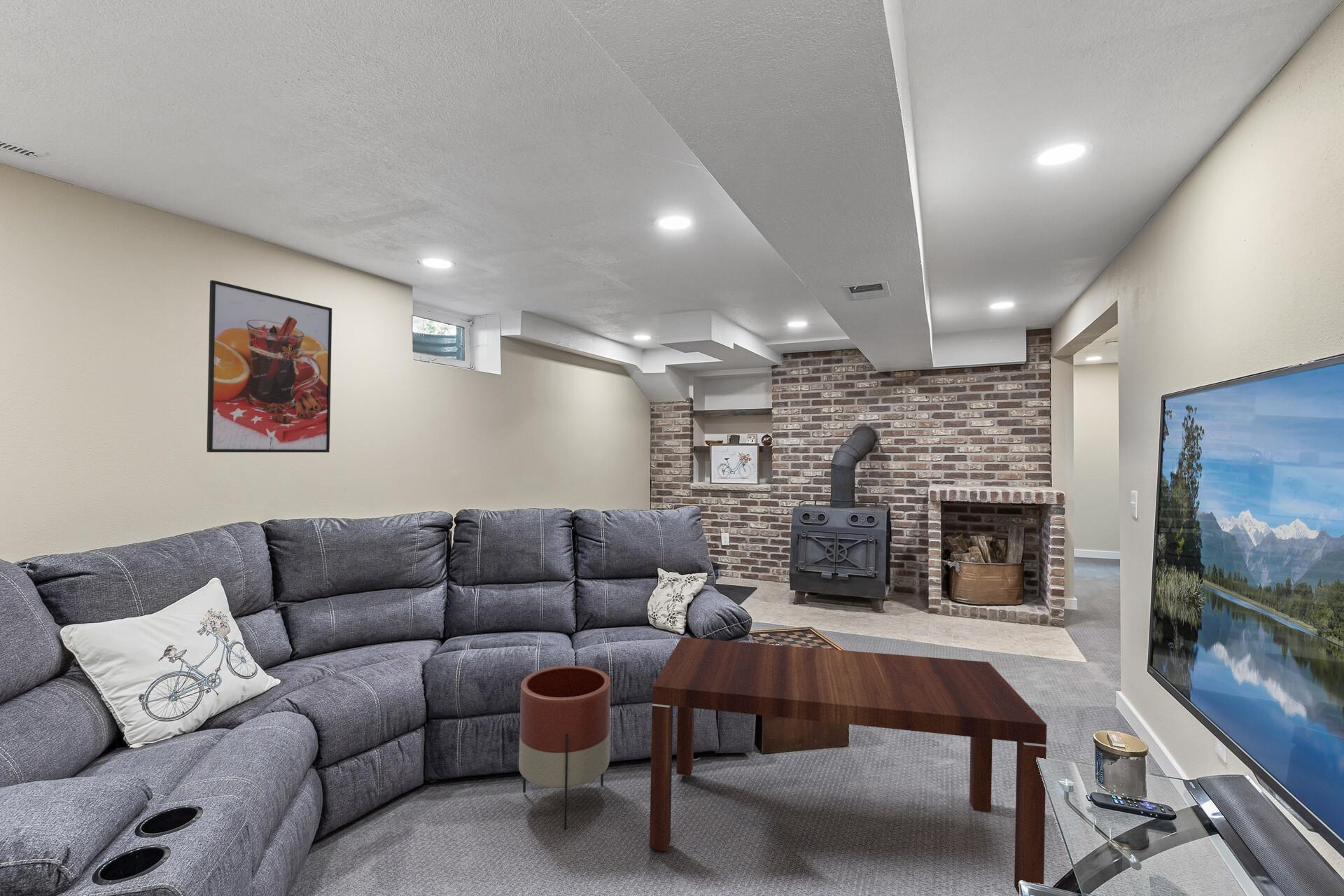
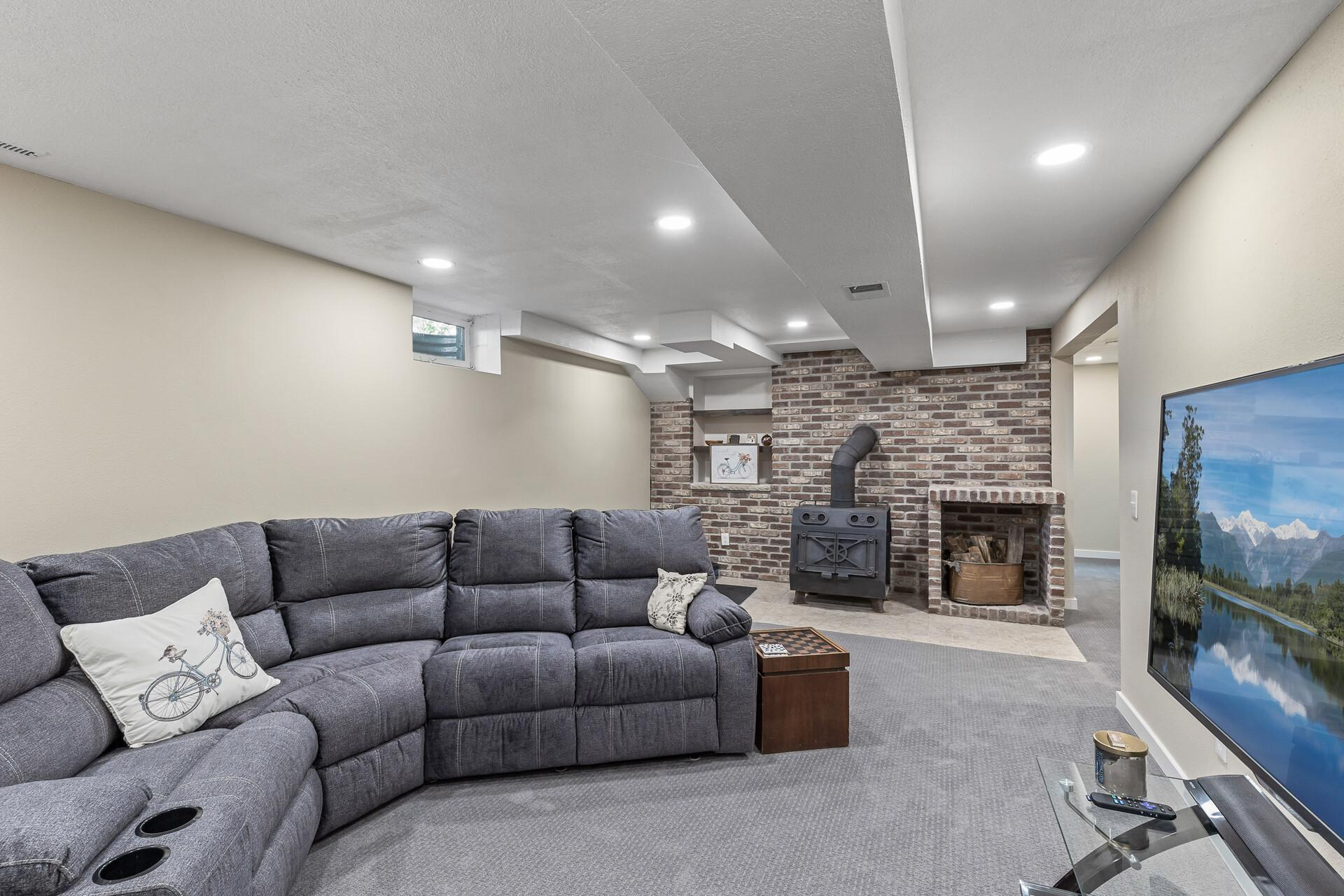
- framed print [206,279,332,453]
- planter [518,665,611,830]
- coffee table [649,636,1047,895]
